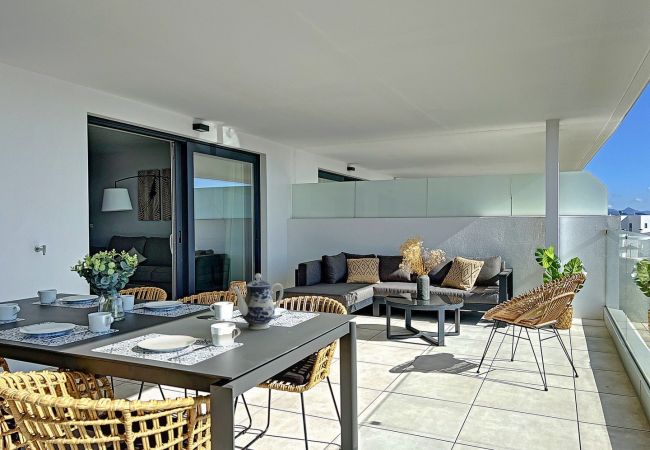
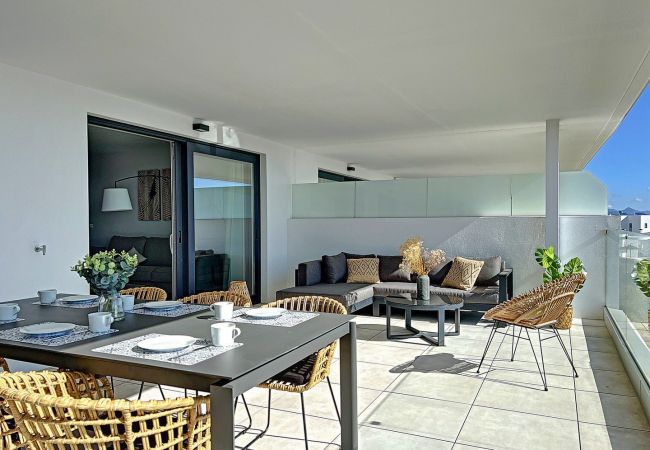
- teapot [231,273,284,331]
